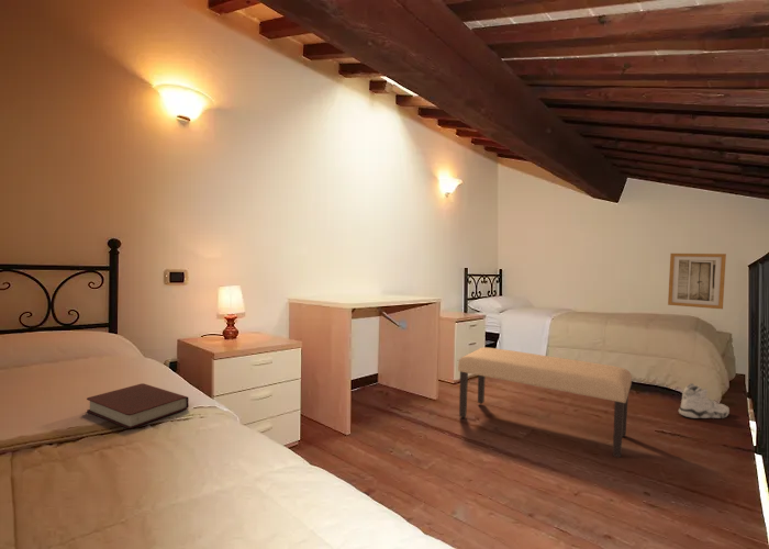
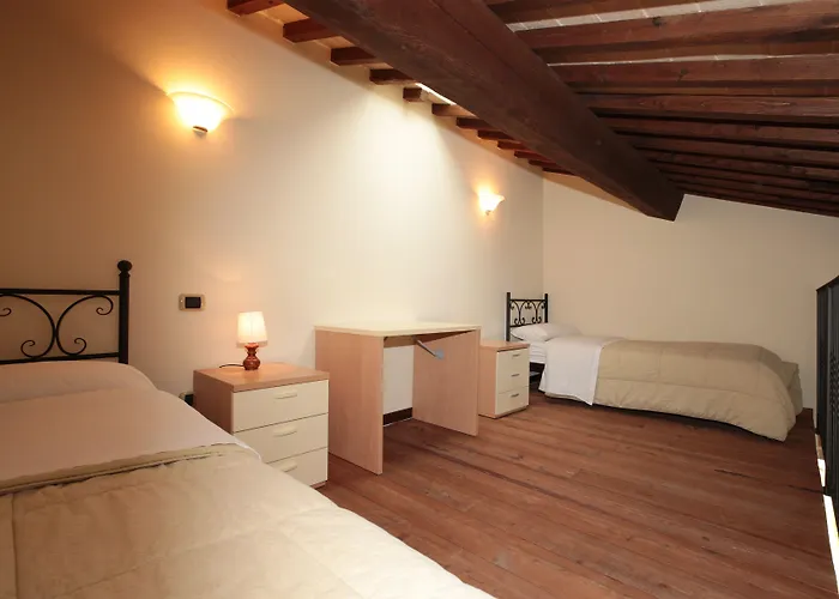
- bench [457,346,633,459]
- wall art [667,253,727,310]
- book [86,382,190,429]
- sneaker [678,382,731,419]
